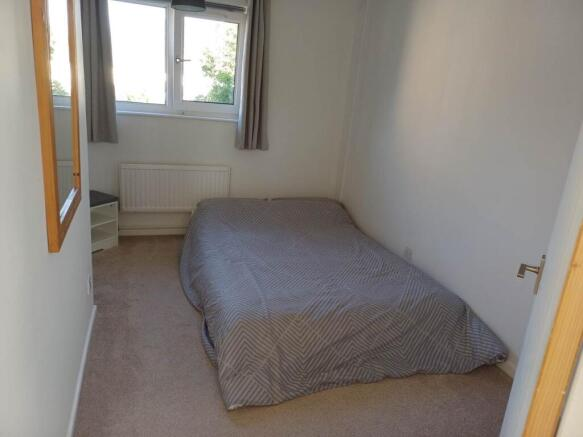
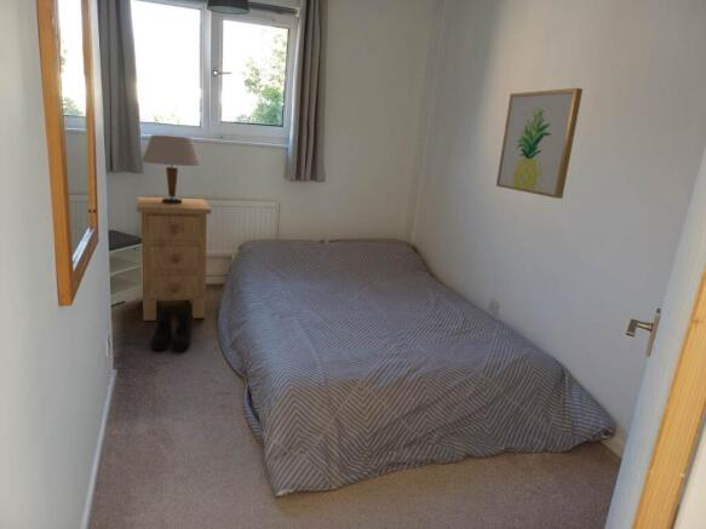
+ nightstand [136,196,212,322]
+ boots [150,309,193,351]
+ table lamp [140,133,203,203]
+ wall art [495,87,584,200]
